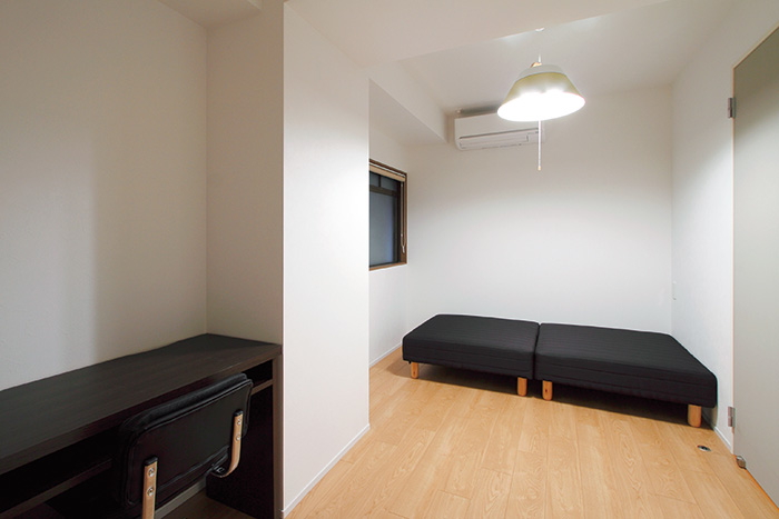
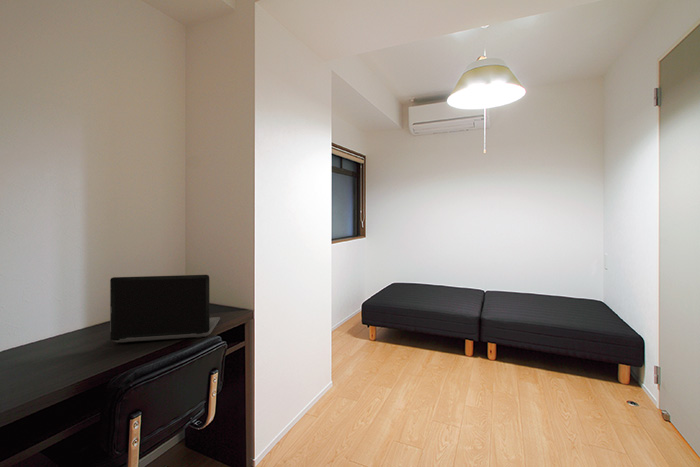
+ laptop computer [109,274,221,344]
